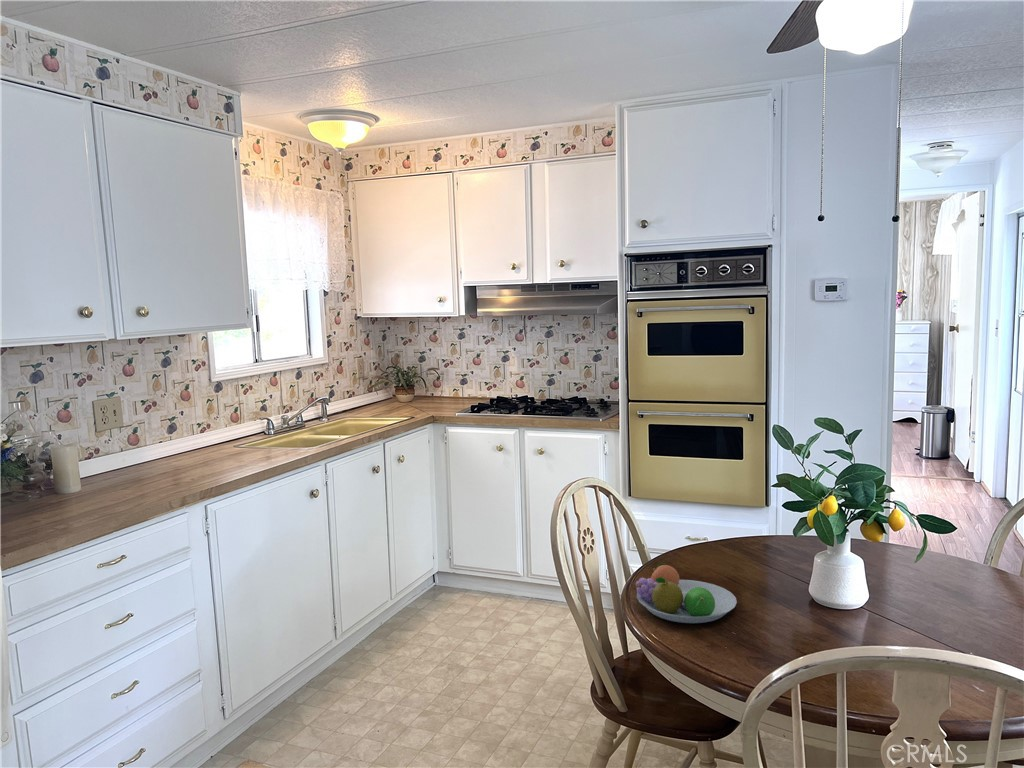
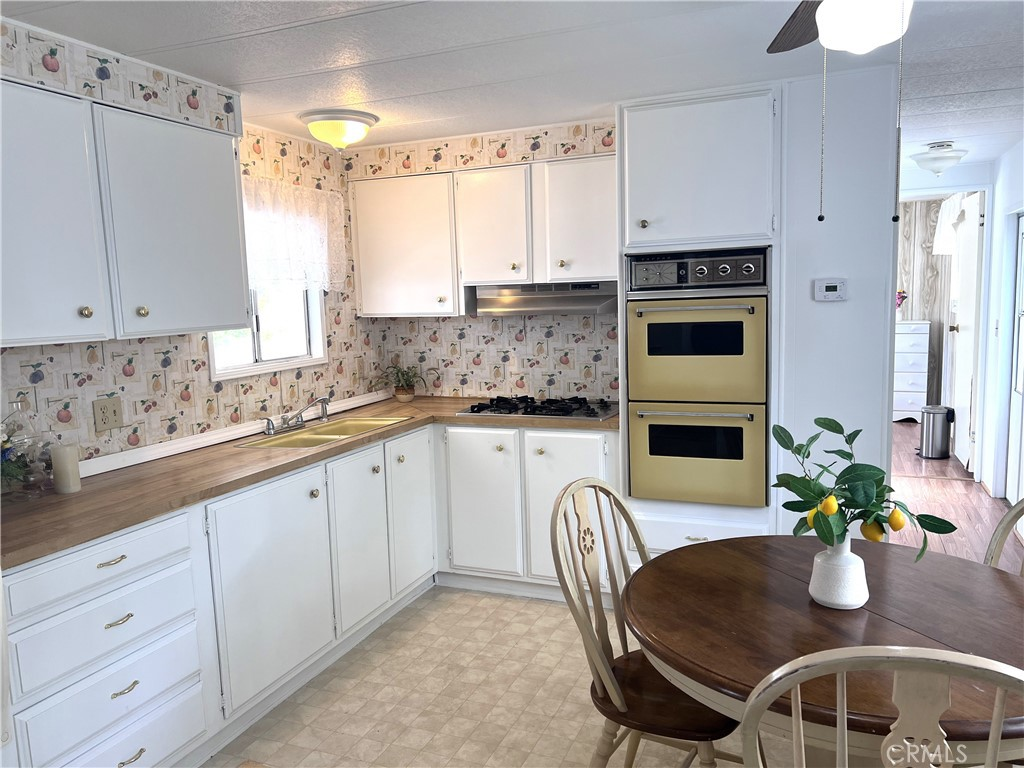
- fruit bowl [635,562,738,624]
